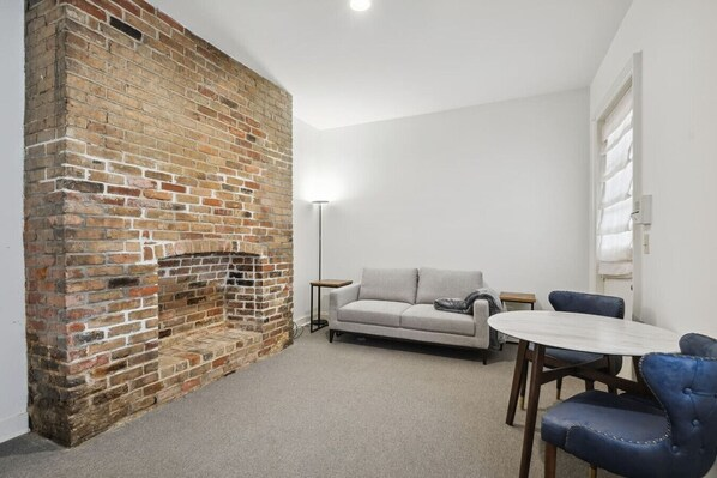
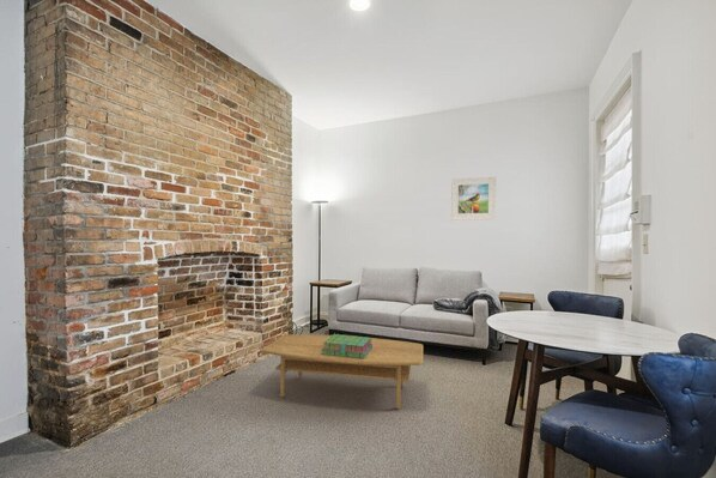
+ stack of books [321,333,372,359]
+ coffee table [261,333,424,411]
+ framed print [450,176,497,222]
